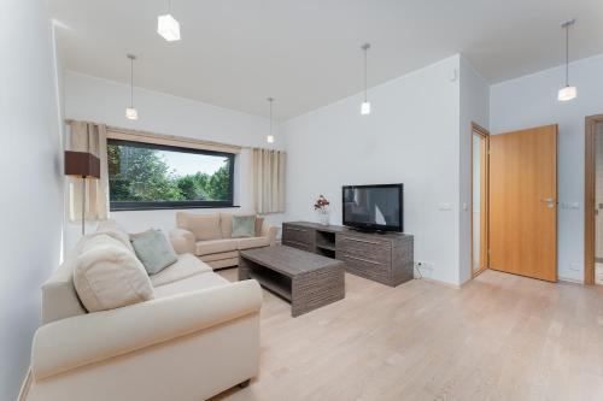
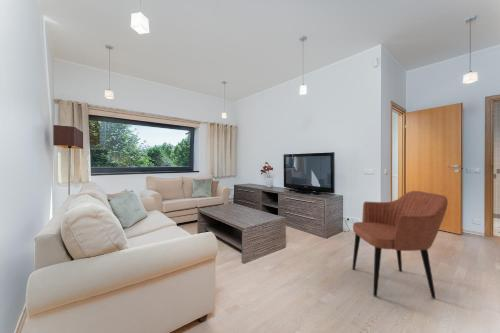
+ armchair [351,190,449,300]
